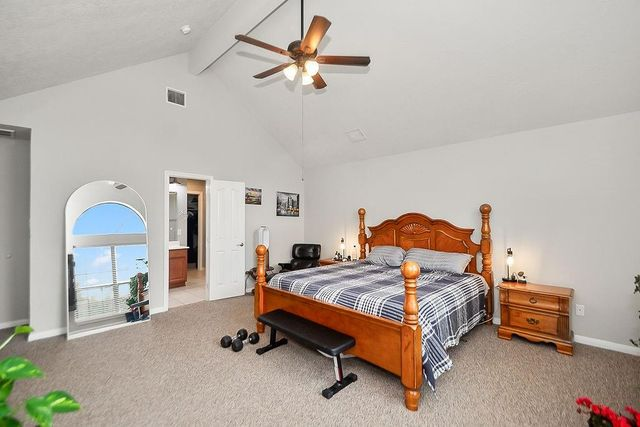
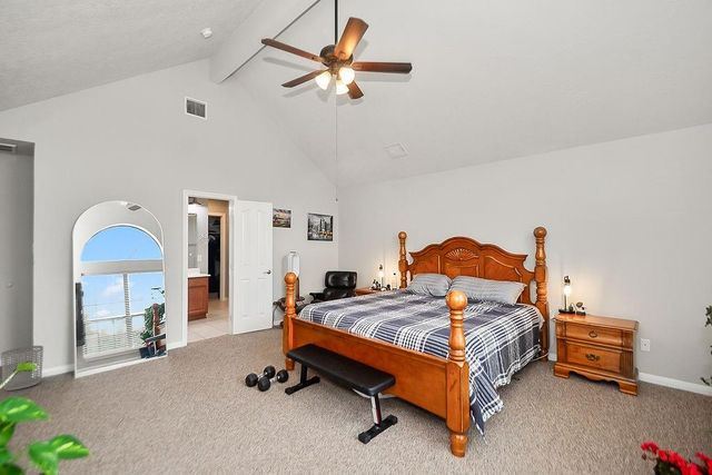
+ waste bin [0,345,44,392]
